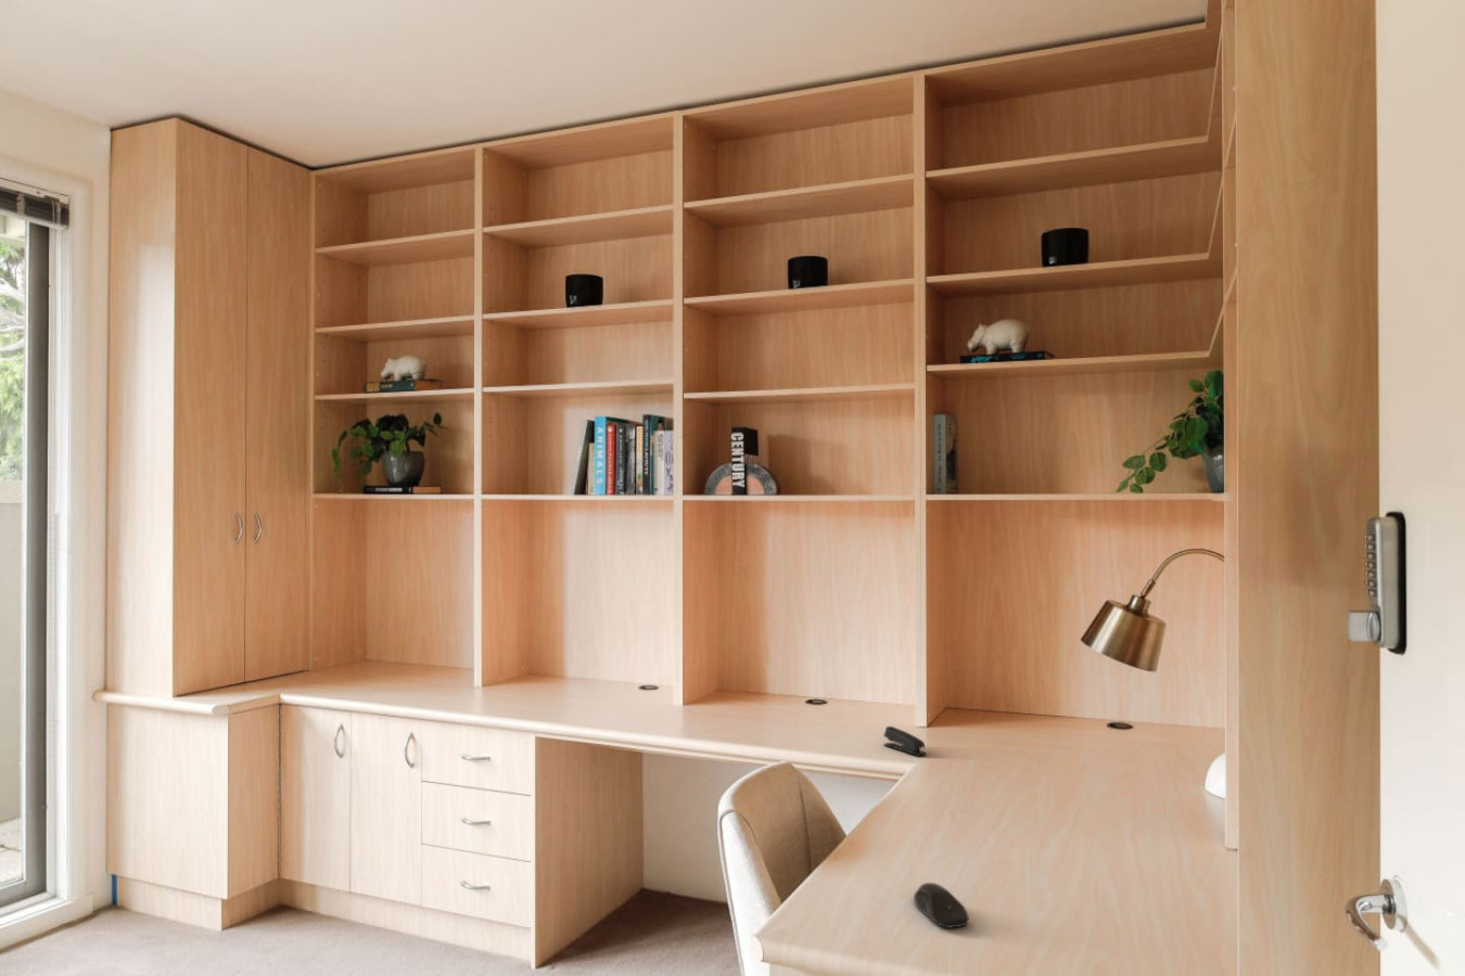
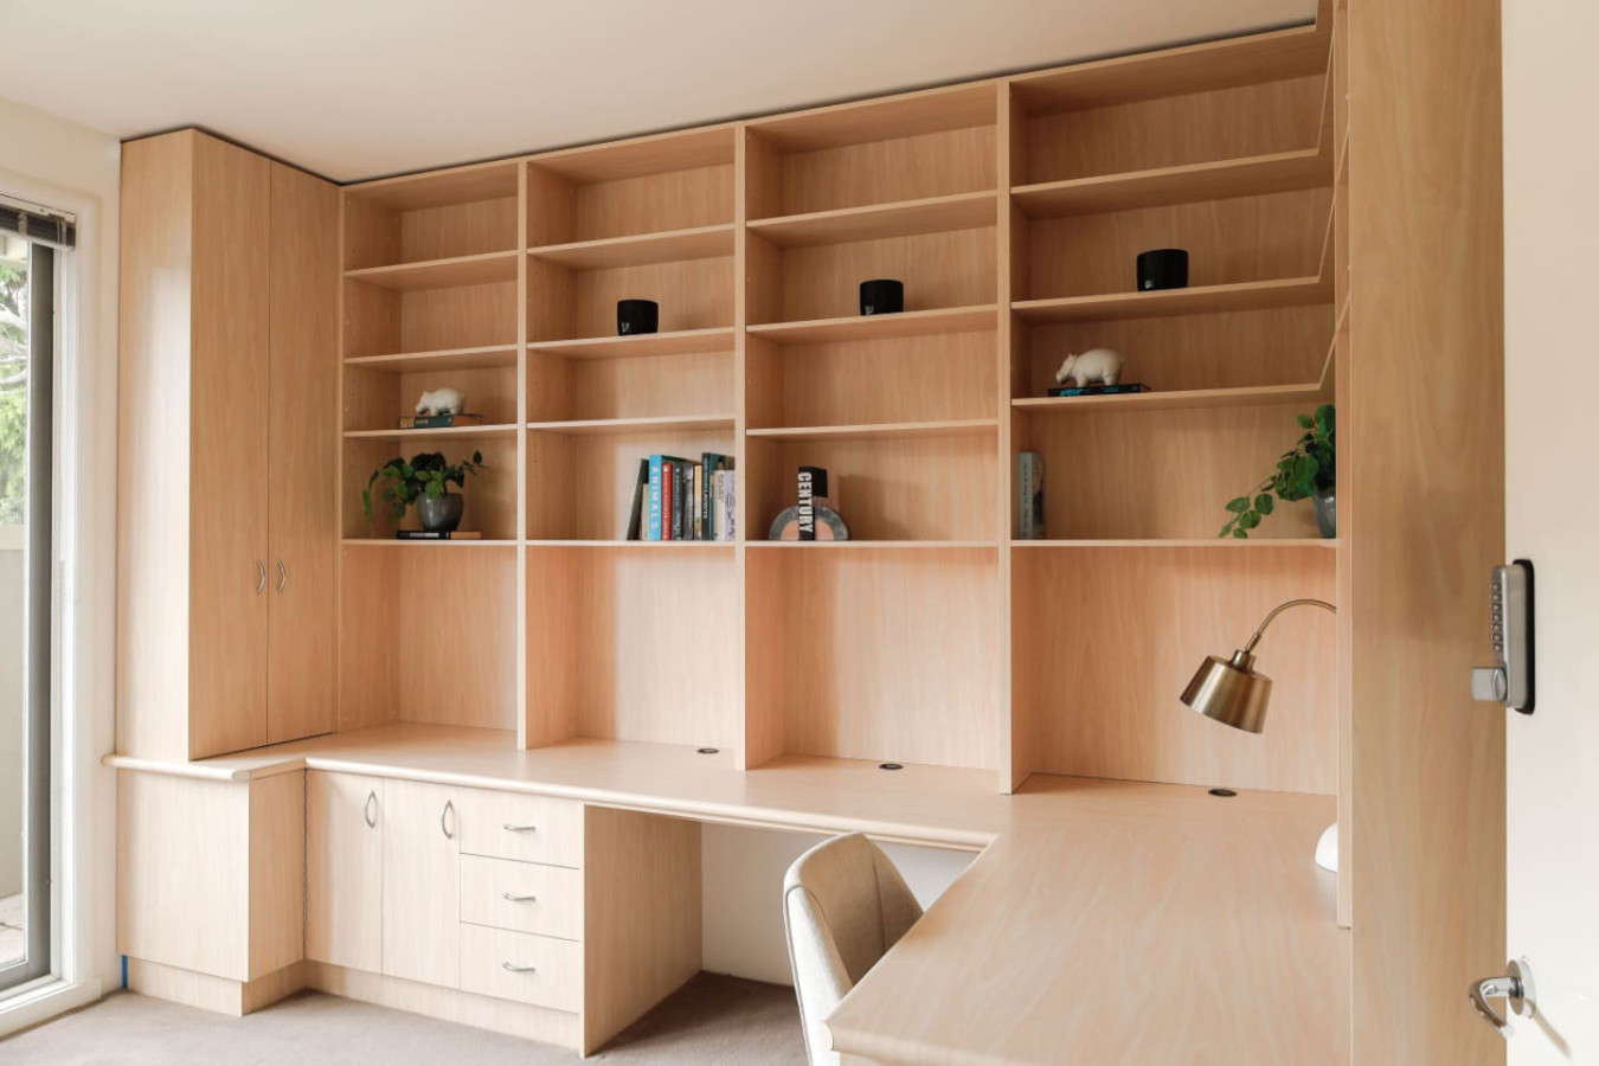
- stapler [882,725,928,756]
- computer mouse [912,881,970,929]
